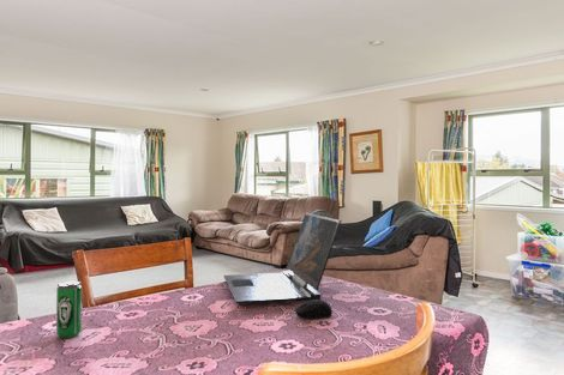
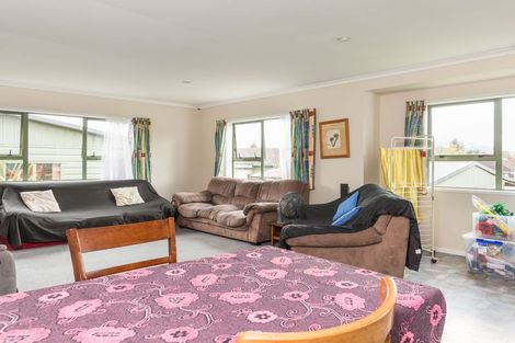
- laptop [222,212,342,306]
- beverage can [55,280,83,339]
- computer mouse [294,298,334,320]
